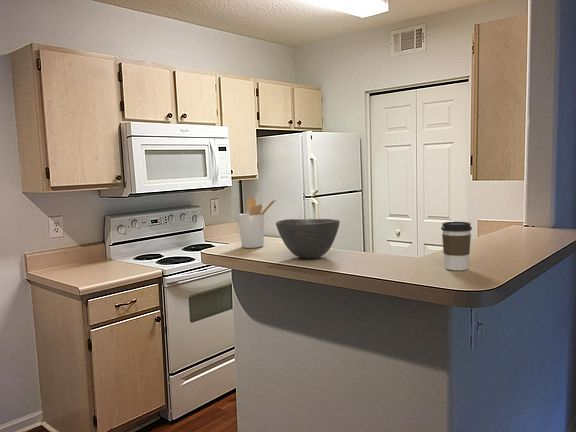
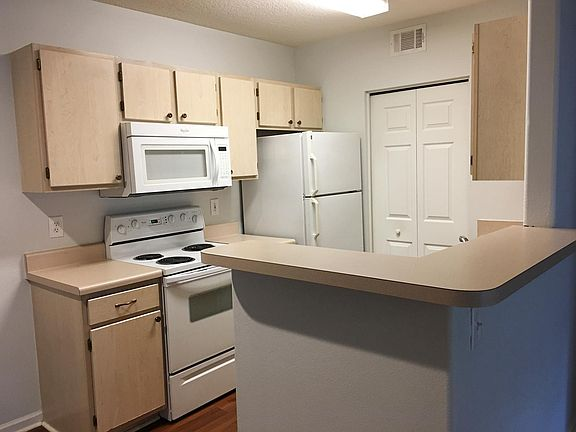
- utensil holder [237,197,277,249]
- bowl [275,218,341,259]
- coffee cup [440,221,473,271]
